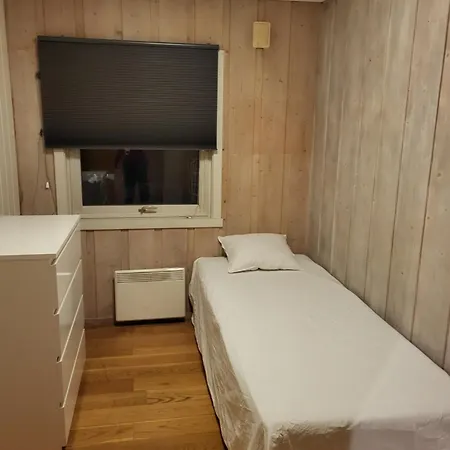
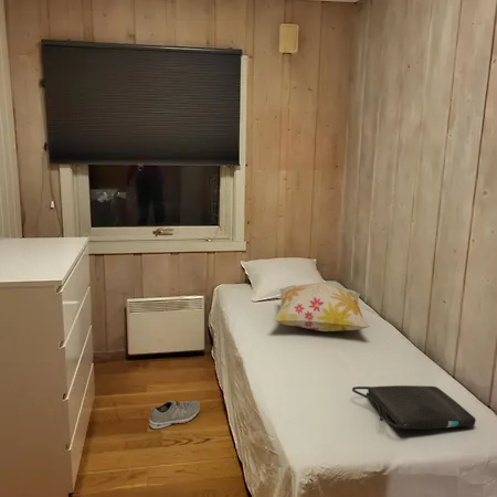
+ sneaker [148,399,201,430]
+ decorative pillow [272,282,371,332]
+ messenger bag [351,384,477,431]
